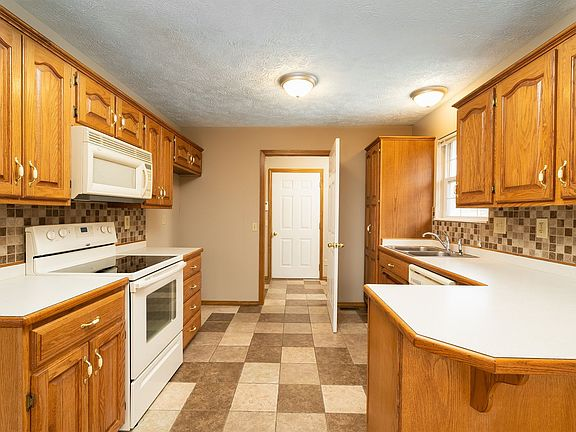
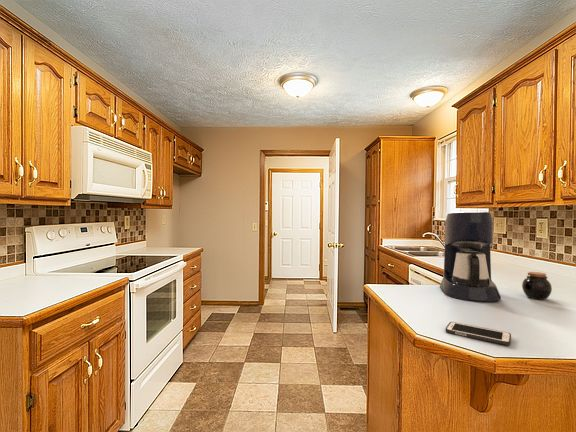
+ coffee maker [439,211,502,303]
+ jar [521,271,553,301]
+ cell phone [445,321,512,346]
